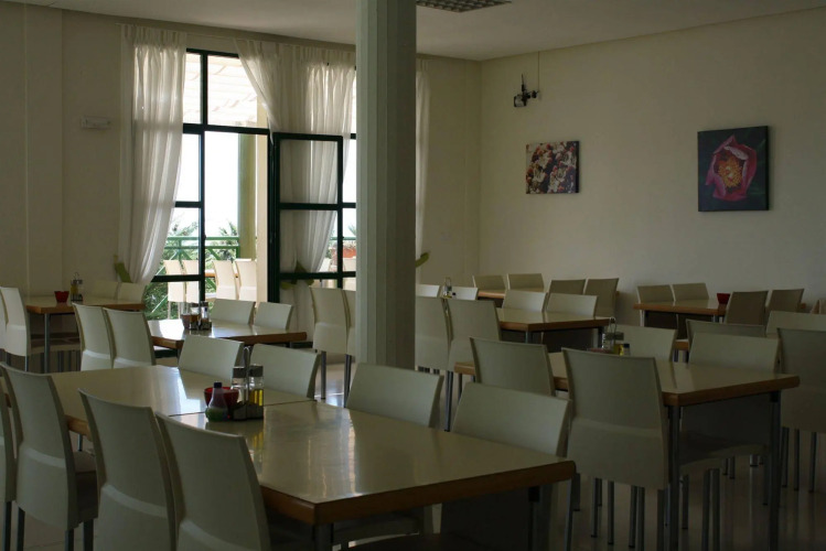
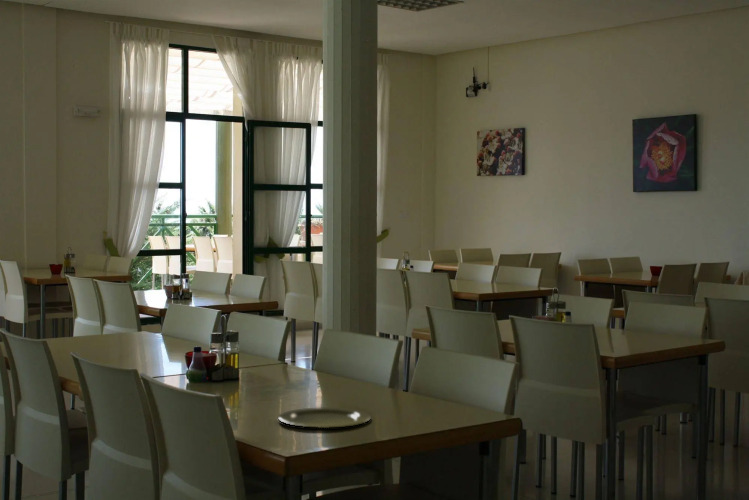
+ plate [277,407,372,429]
